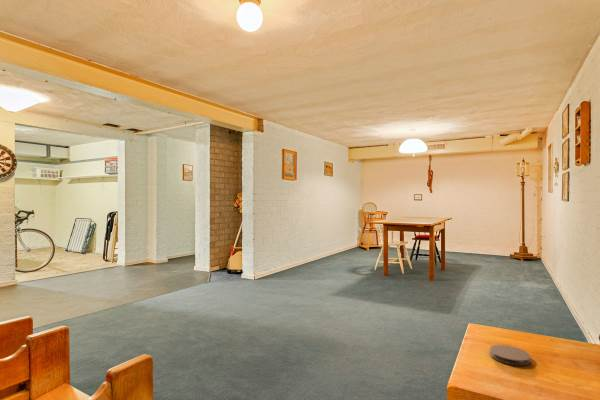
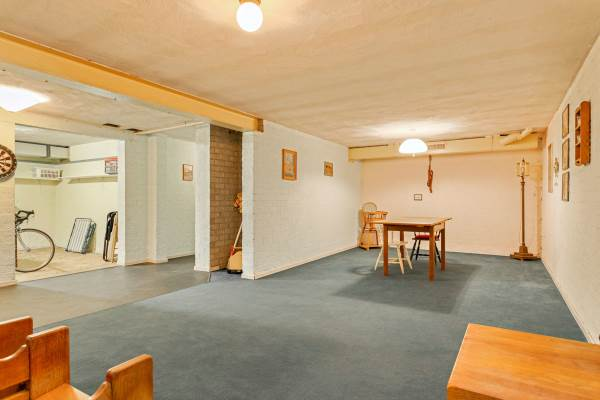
- coaster [489,344,531,366]
